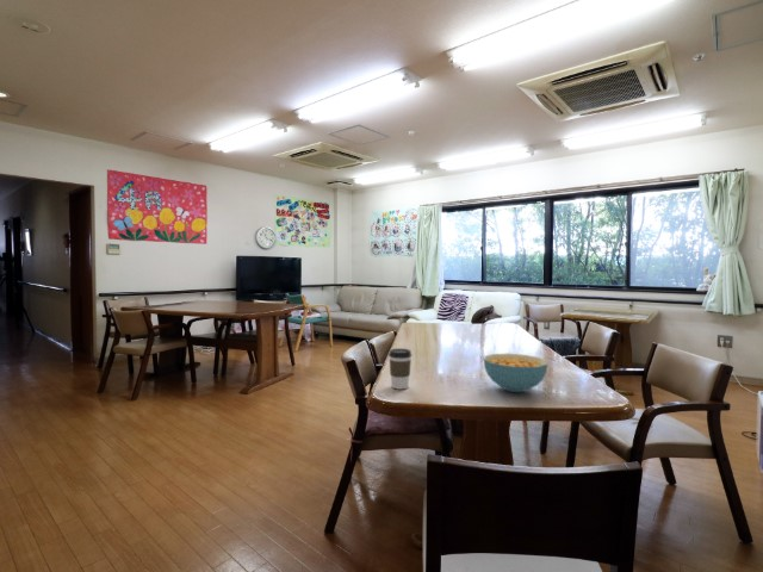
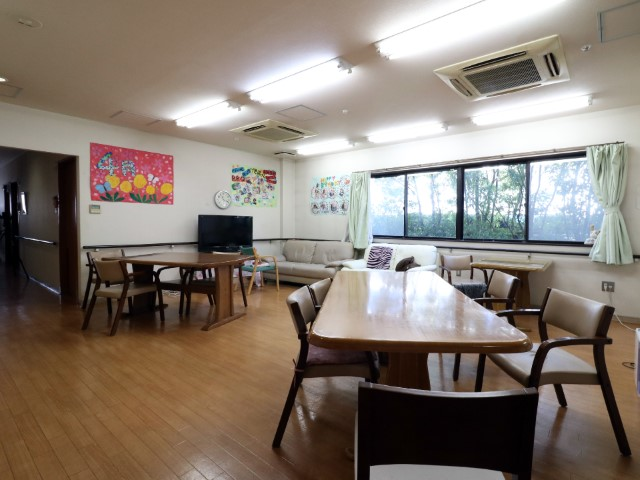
- cereal bowl [483,353,548,393]
- coffee cup [387,348,412,390]
